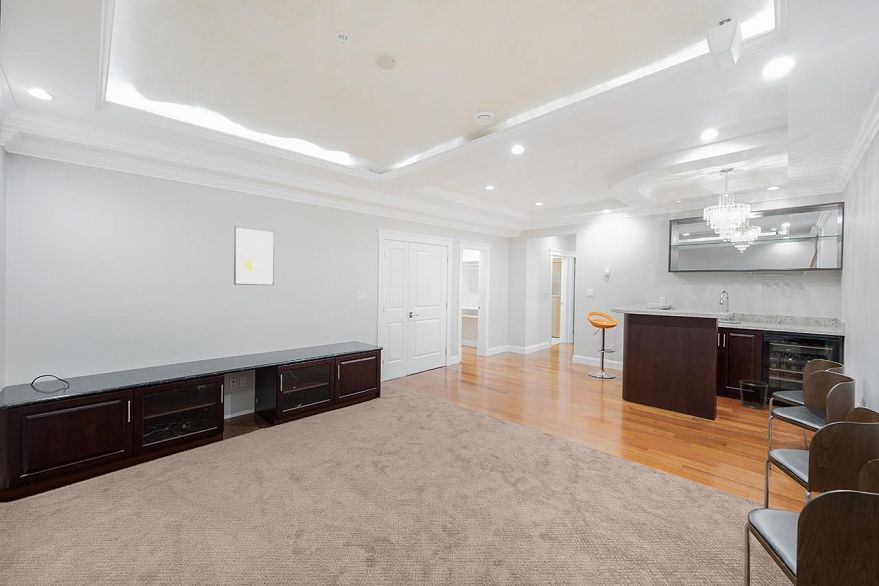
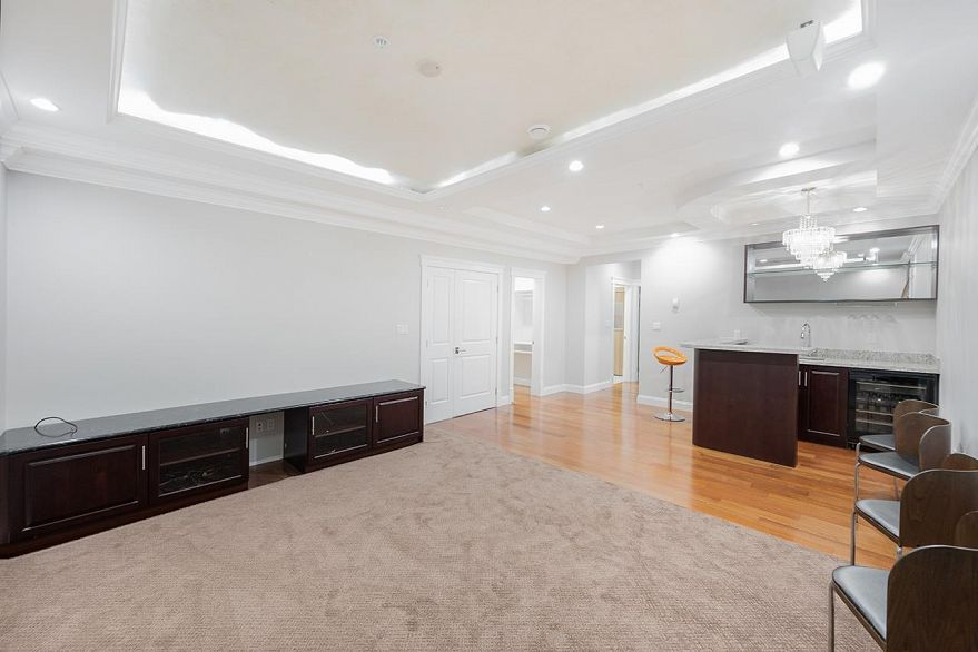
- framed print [233,226,275,286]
- waste bin [739,379,769,410]
